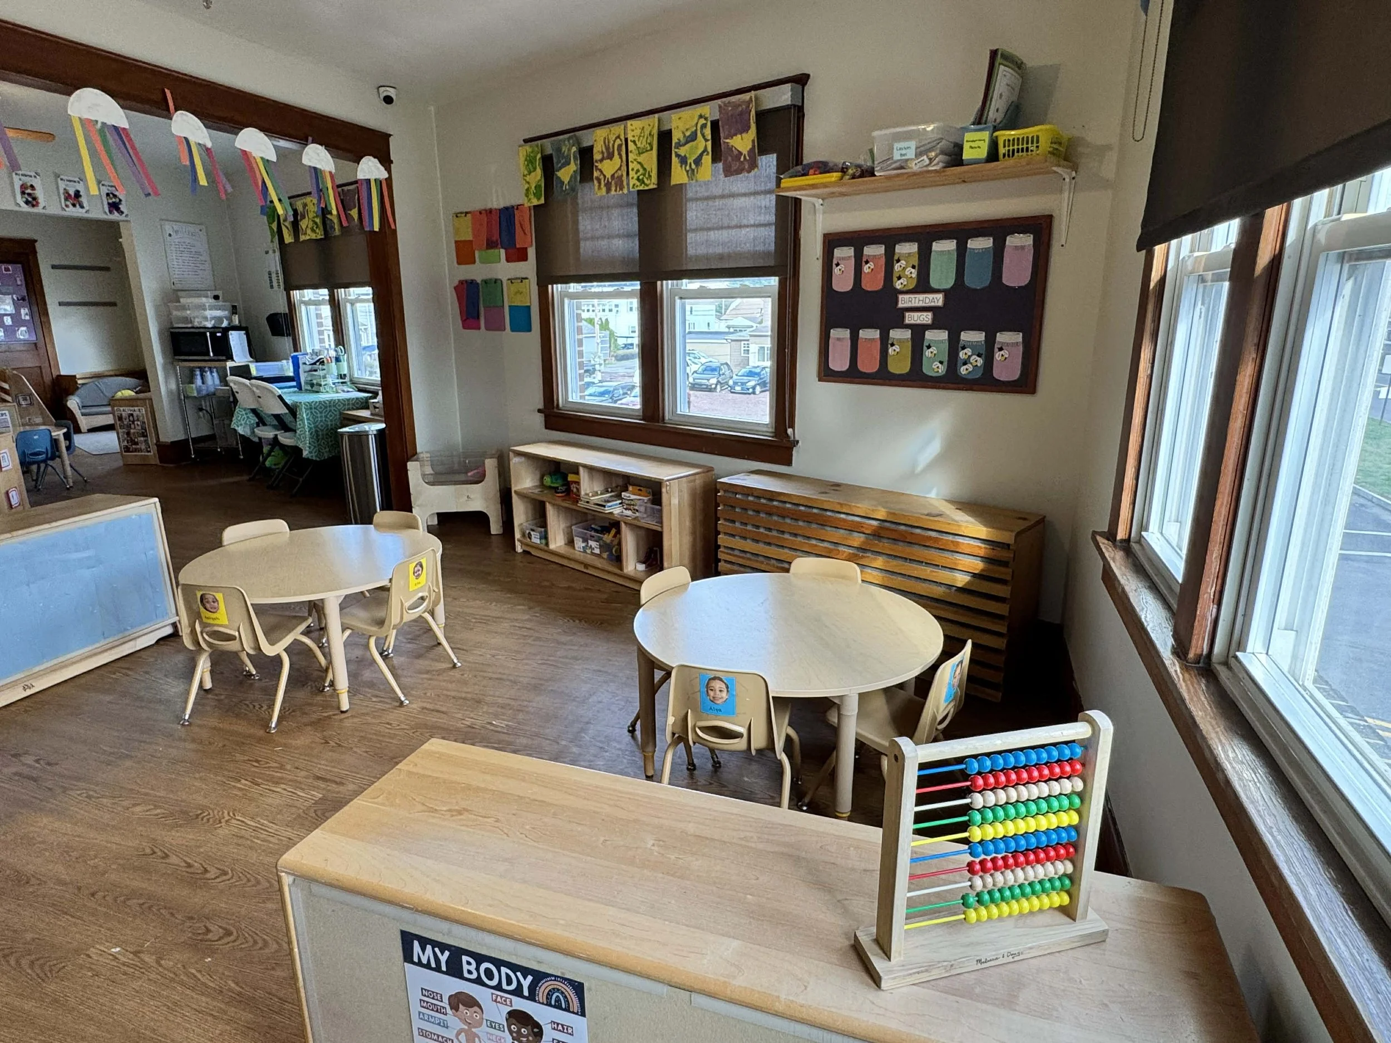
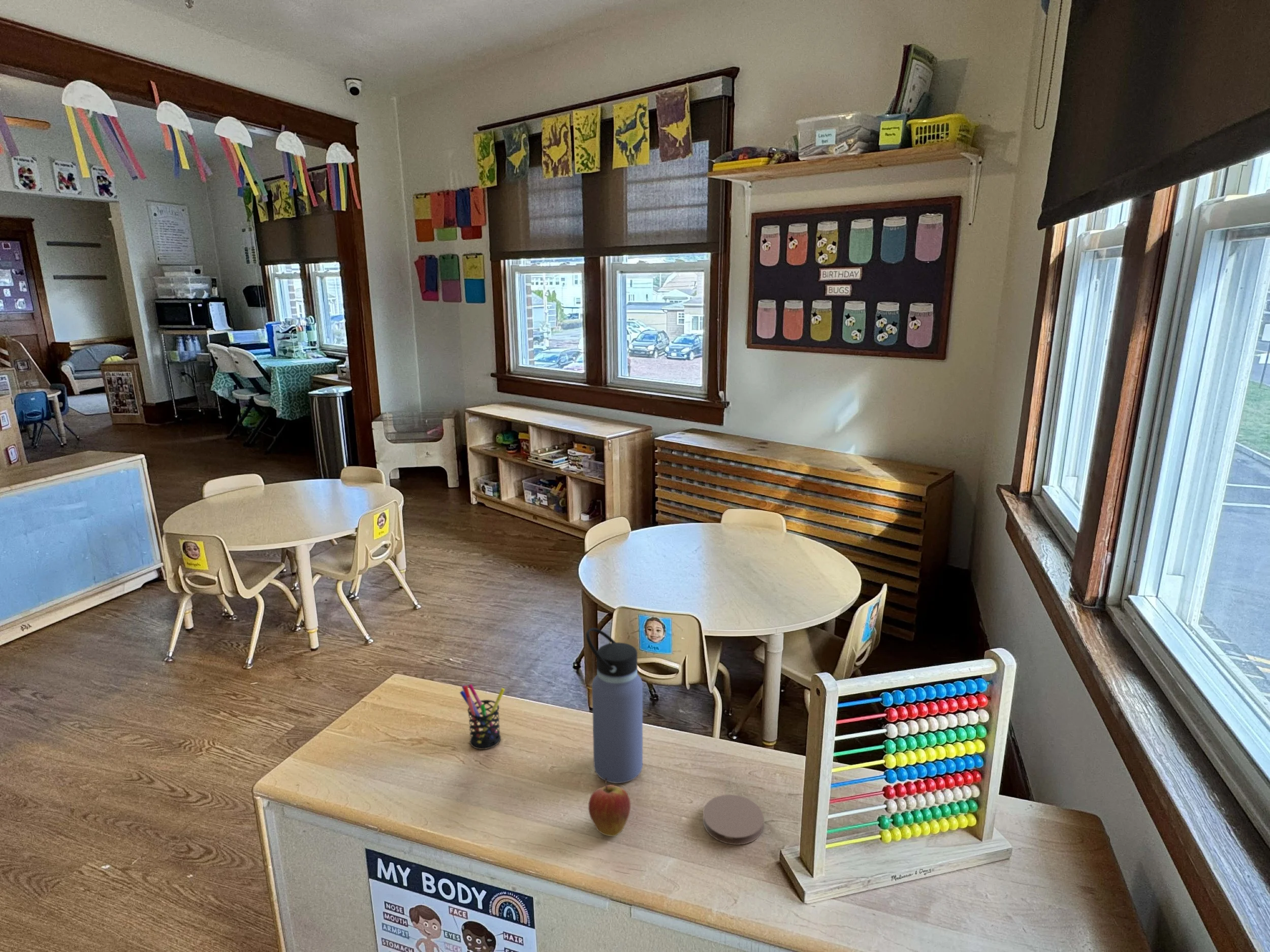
+ fruit [588,778,631,837]
+ pen holder [459,683,505,750]
+ coaster [702,794,764,845]
+ water bottle [585,627,643,784]
